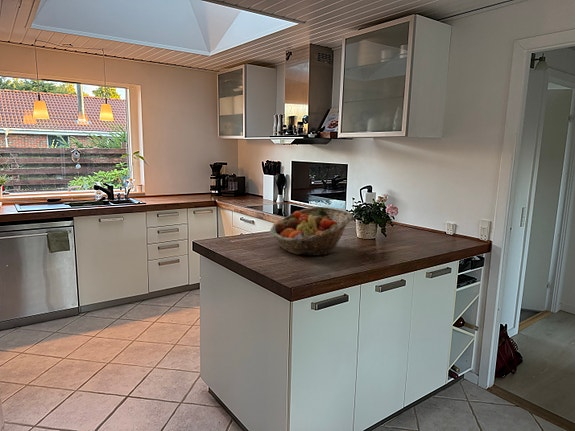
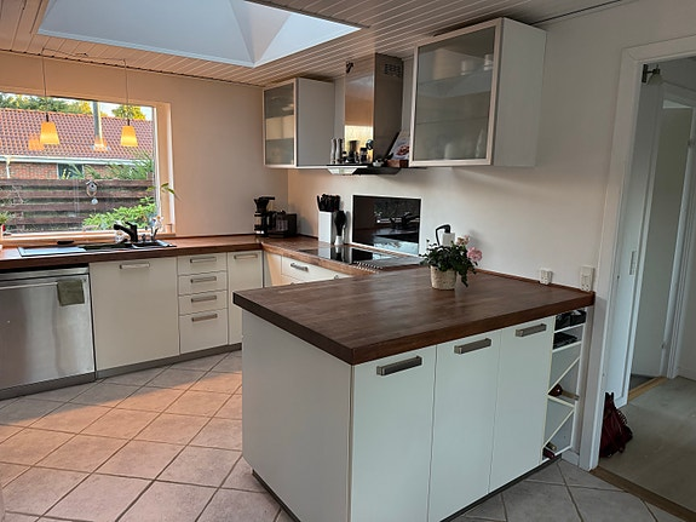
- fruit basket [269,206,353,257]
